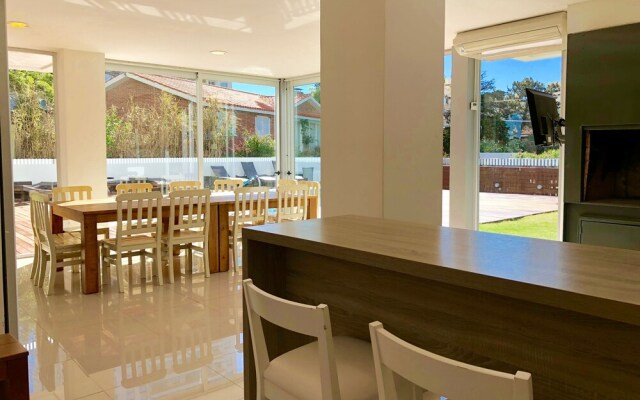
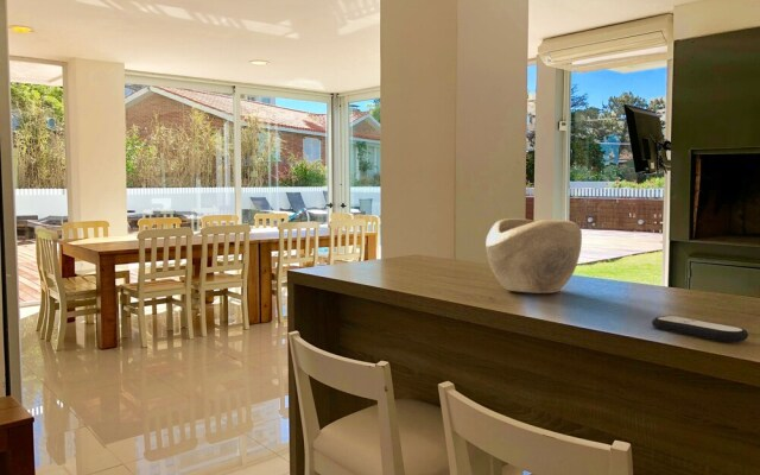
+ decorative bowl [484,217,583,294]
+ remote control [651,315,749,343]
